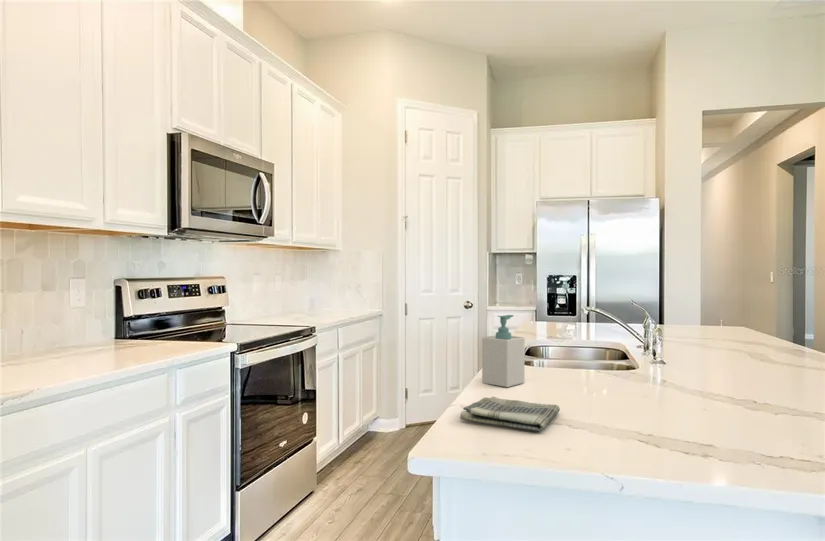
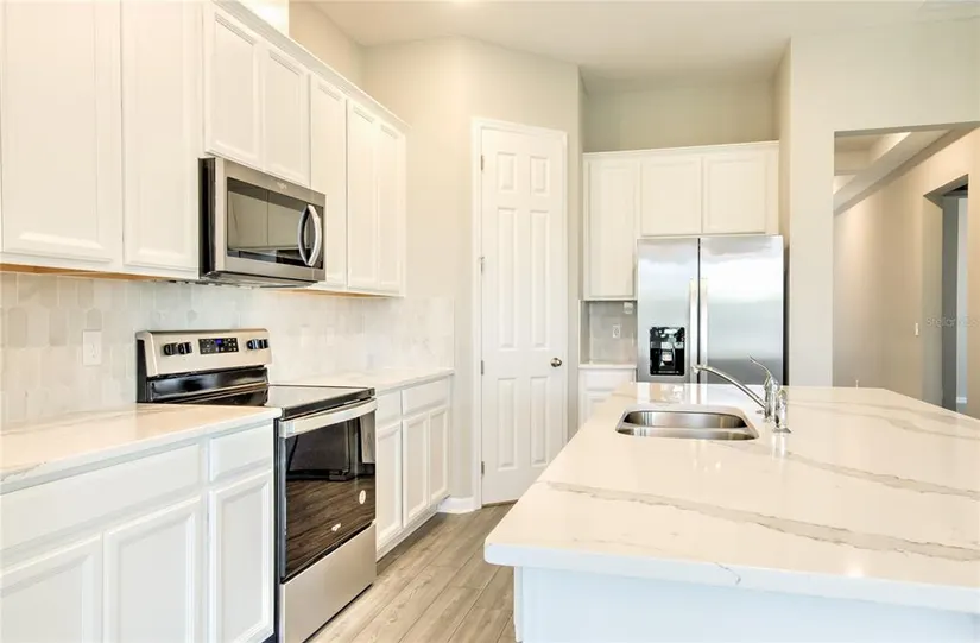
- soap bottle [481,314,526,388]
- dish towel [459,395,561,432]
